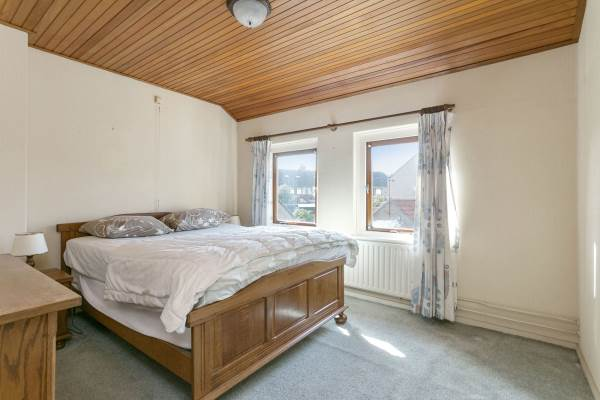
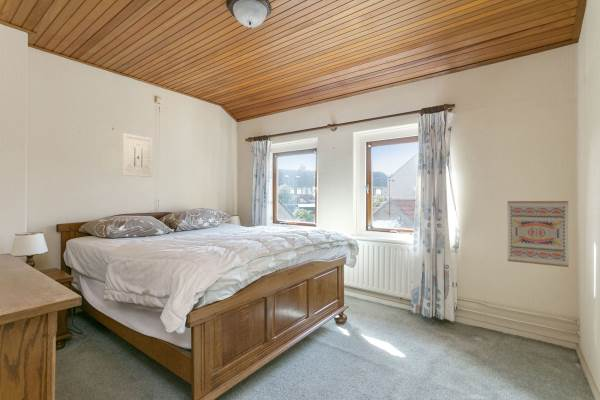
+ wall art [506,200,570,268]
+ wall art [122,132,153,178]
